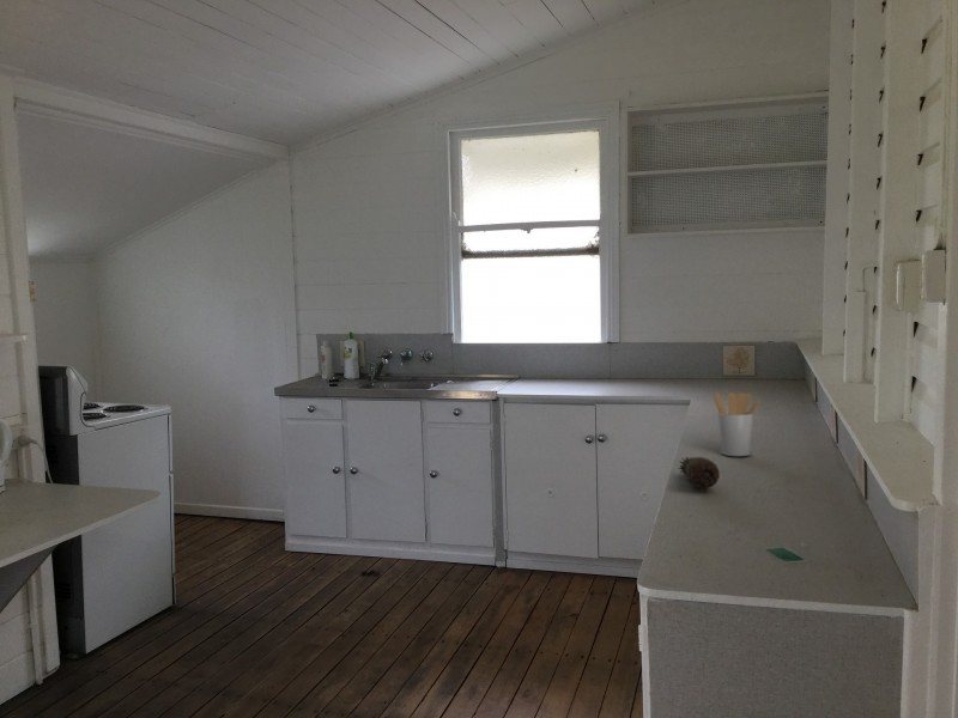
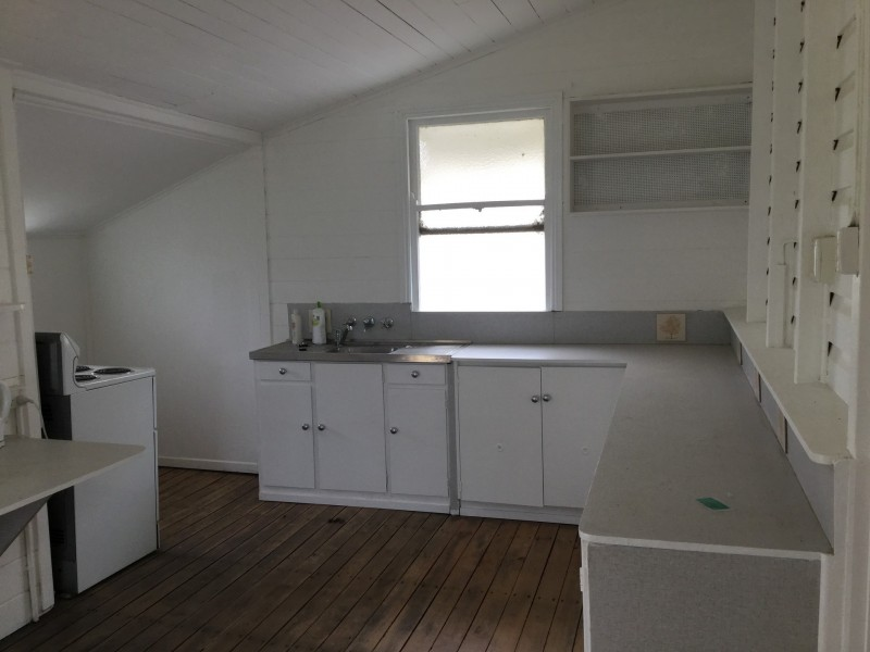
- utensil holder [714,391,762,457]
- fruit [678,456,721,489]
